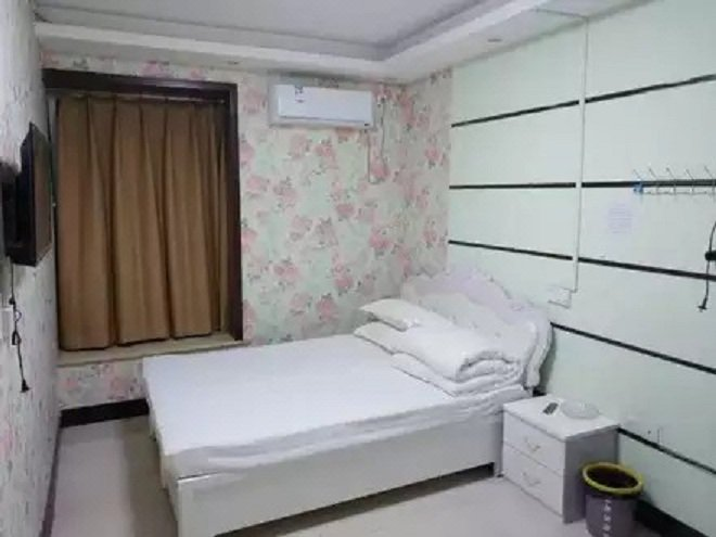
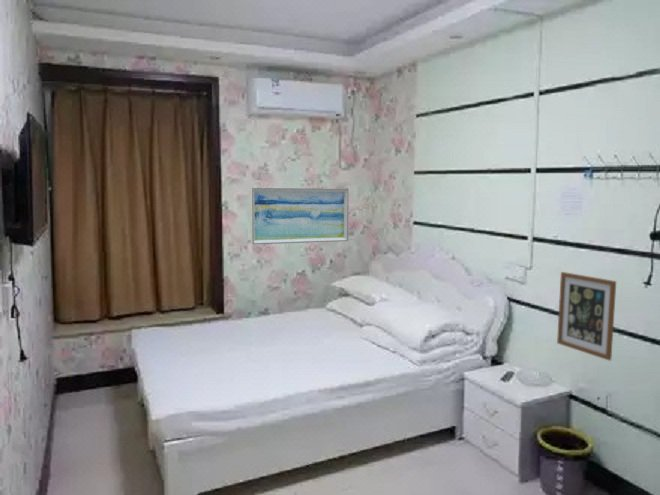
+ wall art [556,271,617,362]
+ wall art [250,187,350,245]
